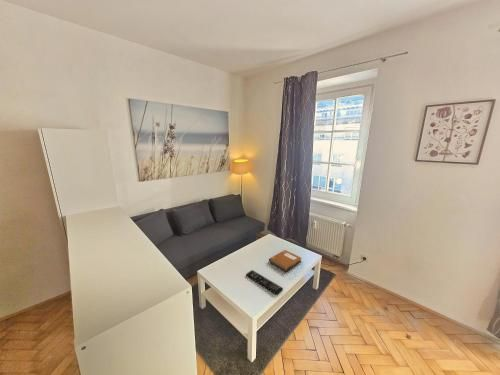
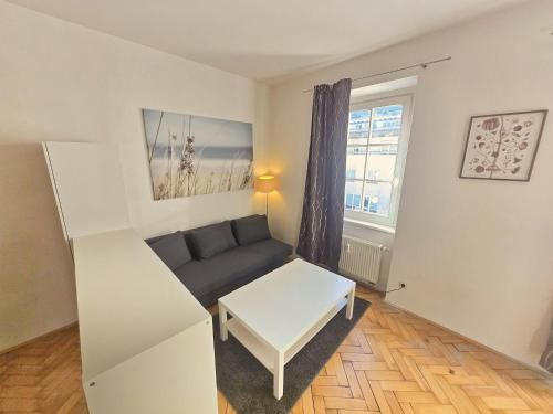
- notebook [268,249,303,273]
- remote control [245,269,284,296]
